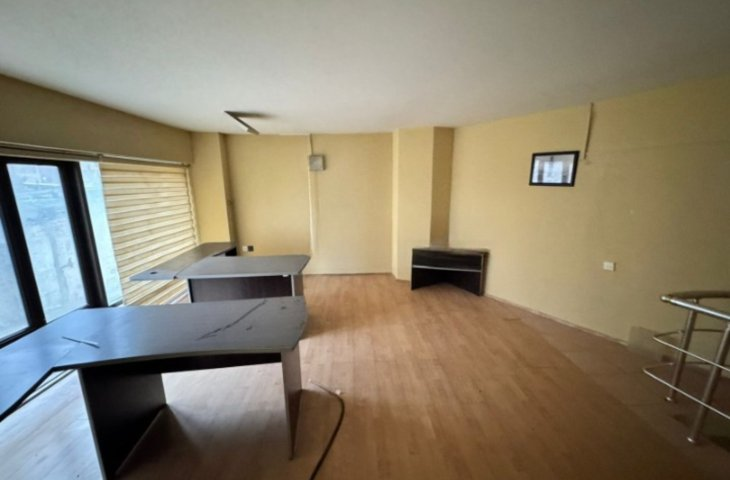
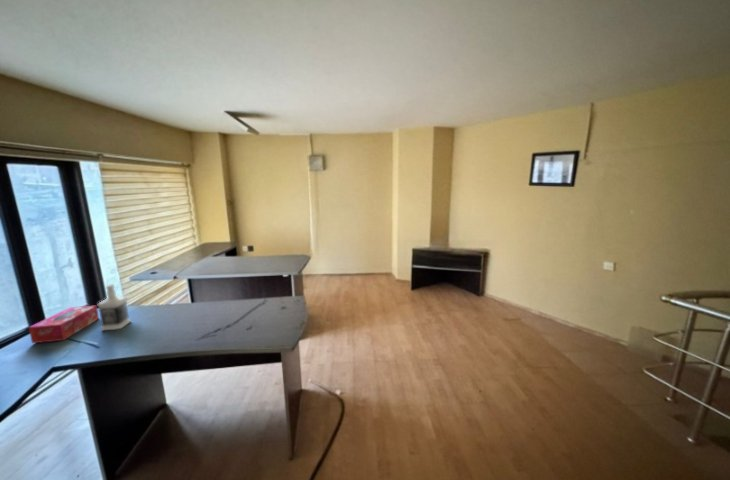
+ tissue box [28,304,100,344]
+ bottle [97,283,132,332]
